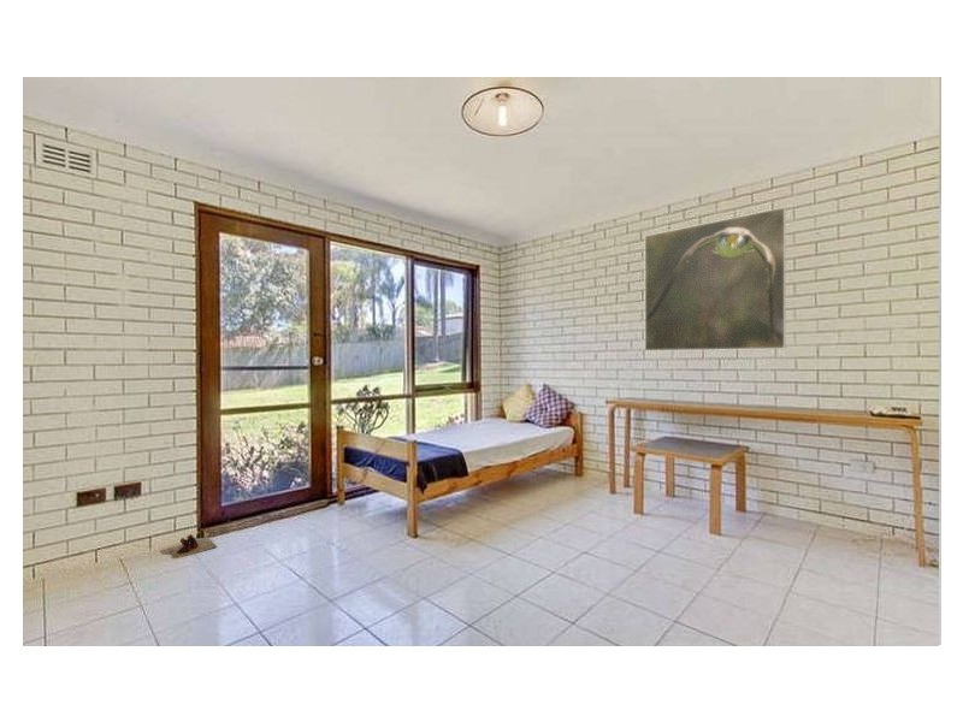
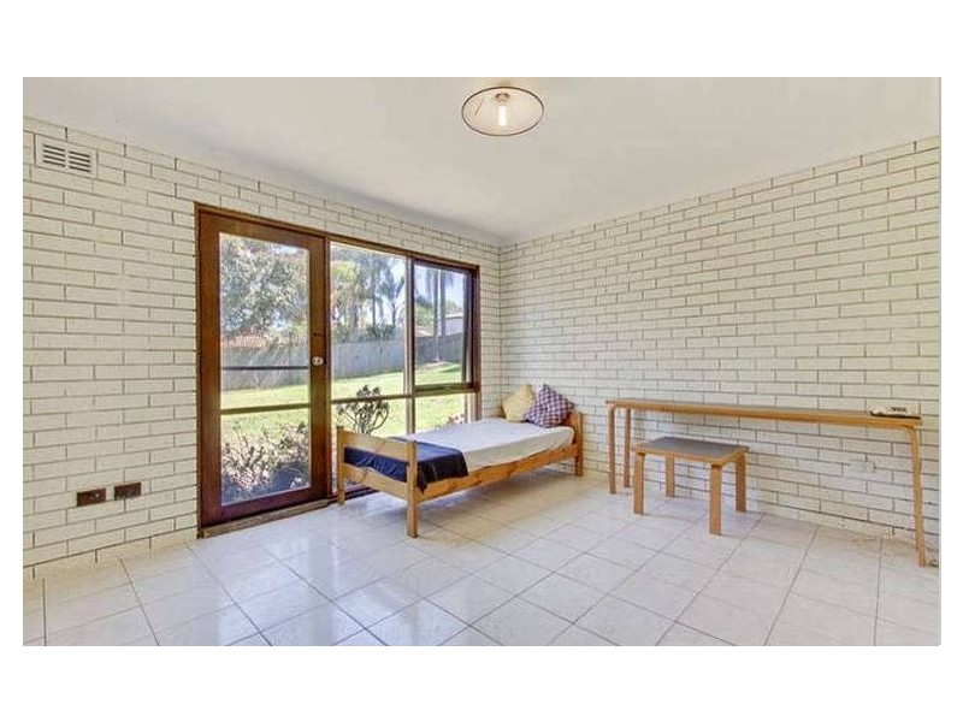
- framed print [644,206,787,351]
- slippers [159,533,218,560]
